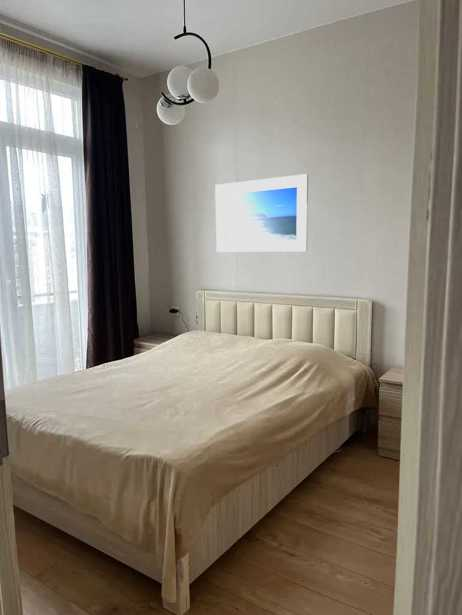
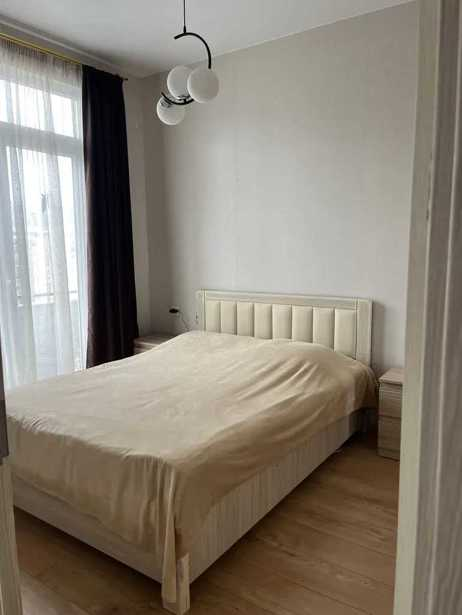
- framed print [215,173,309,253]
